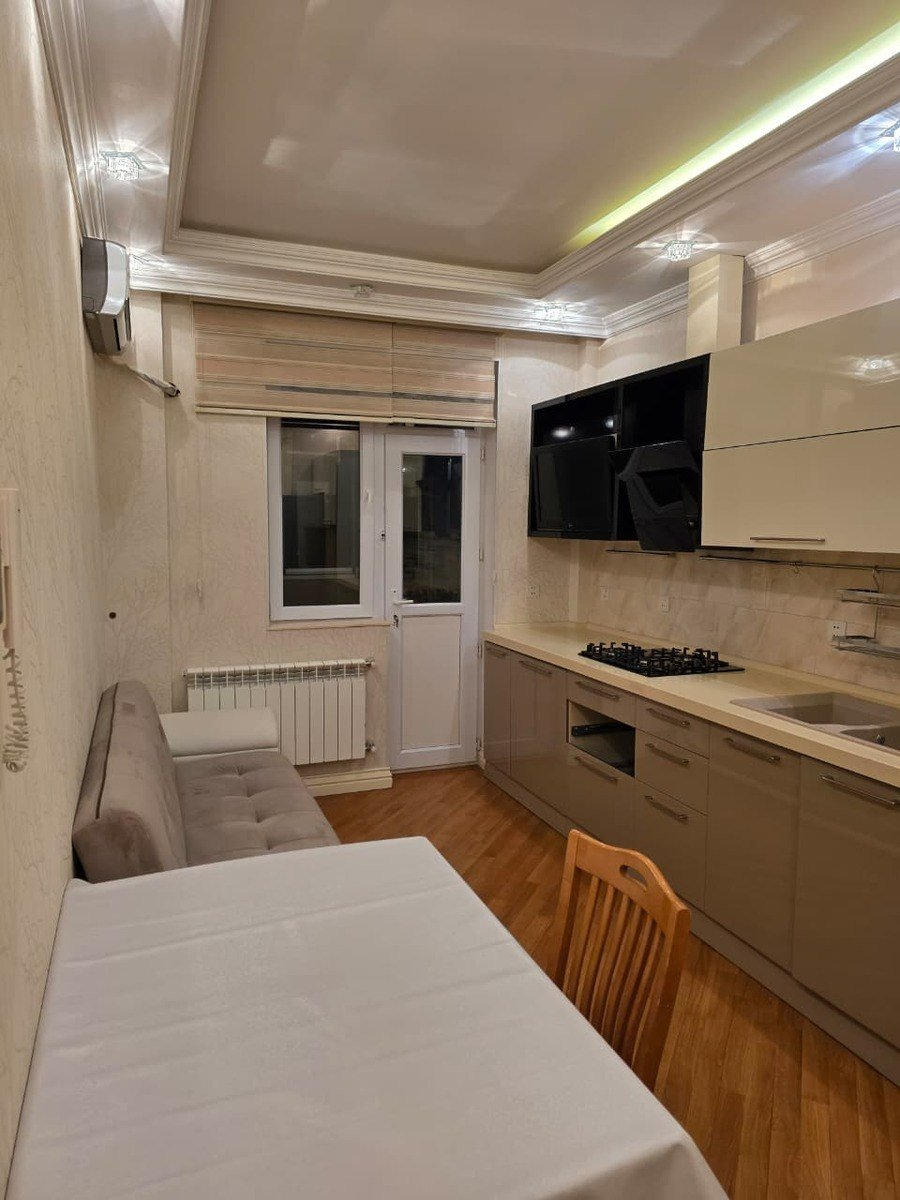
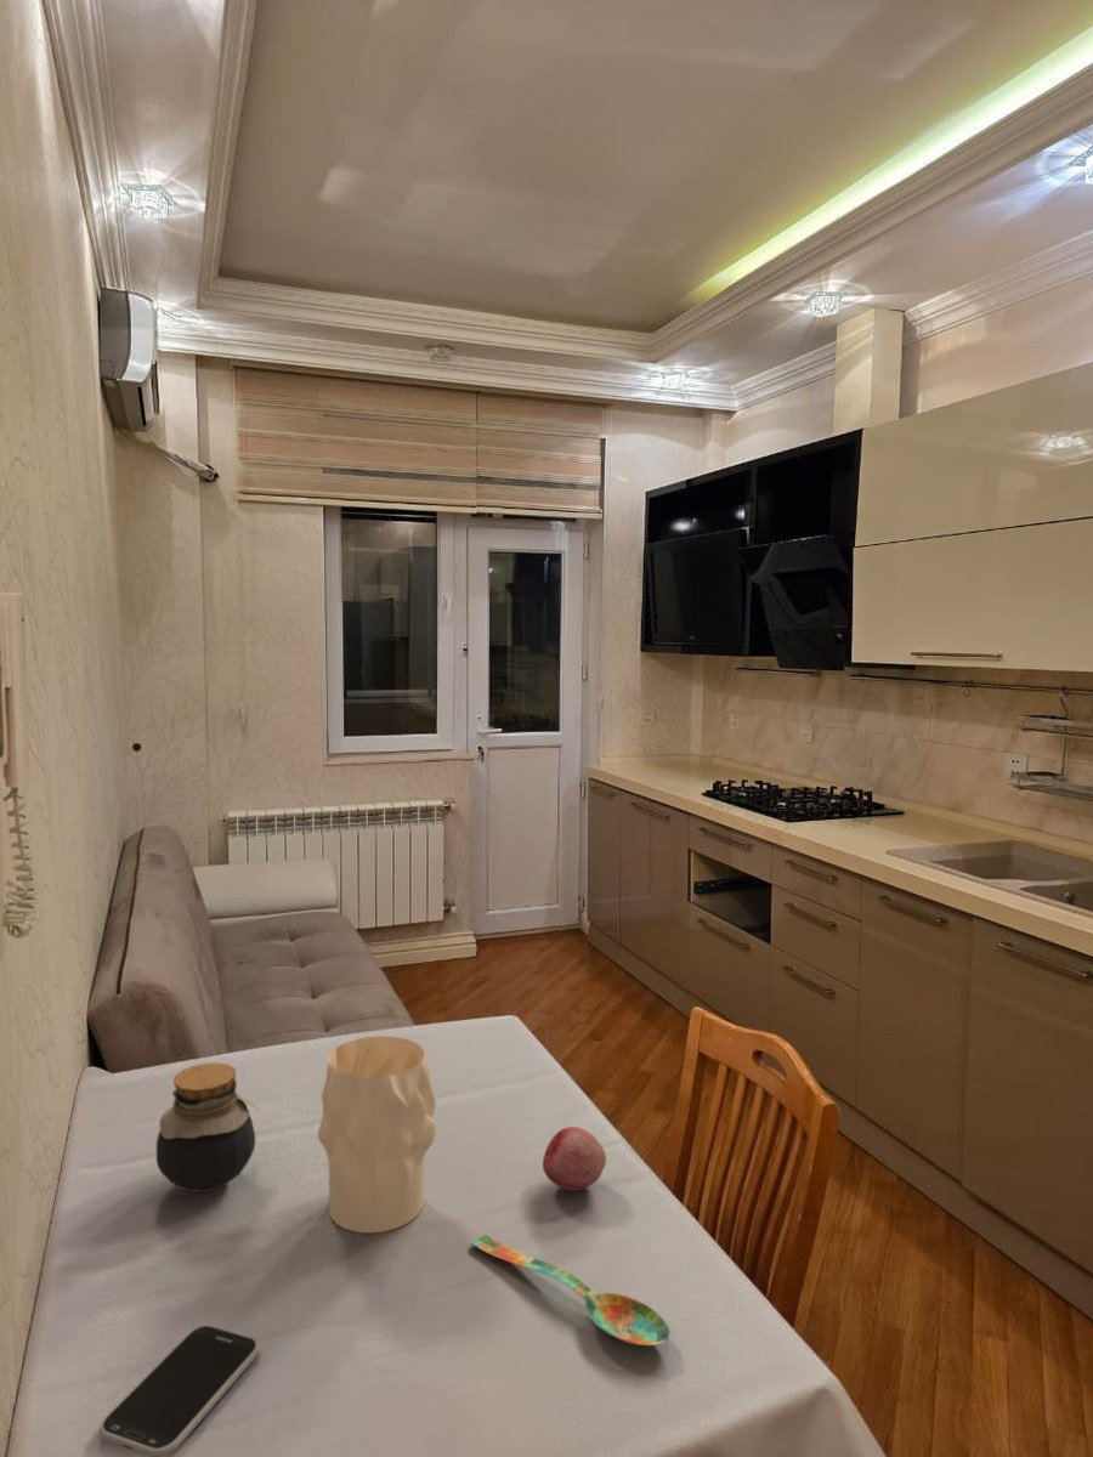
+ spoon [469,1234,670,1347]
+ vase [317,1034,437,1234]
+ jar [155,1061,265,1194]
+ smartphone [98,1325,260,1457]
+ fruit [542,1126,607,1192]
